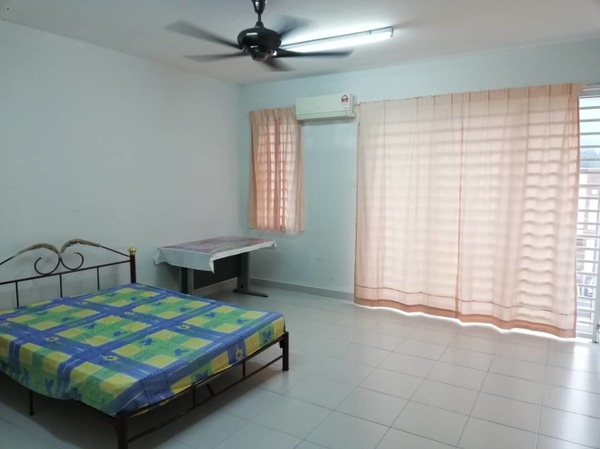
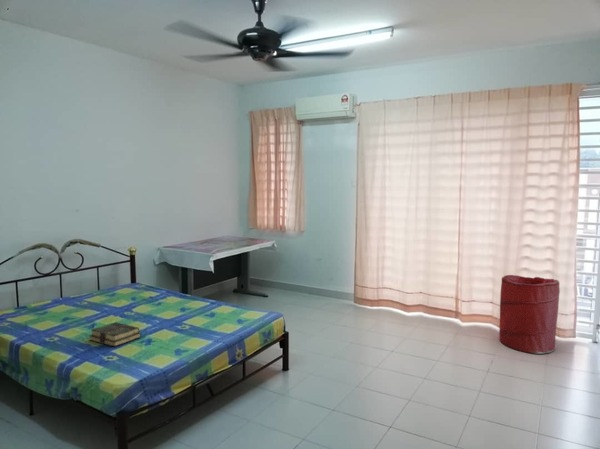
+ laundry hamper [498,274,561,355]
+ book [89,321,142,348]
